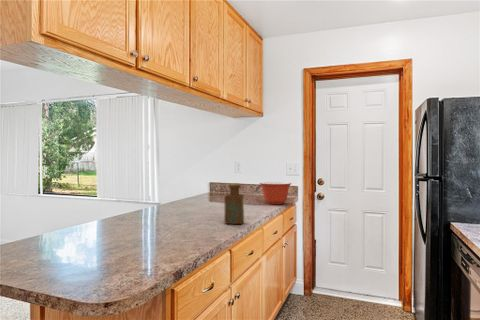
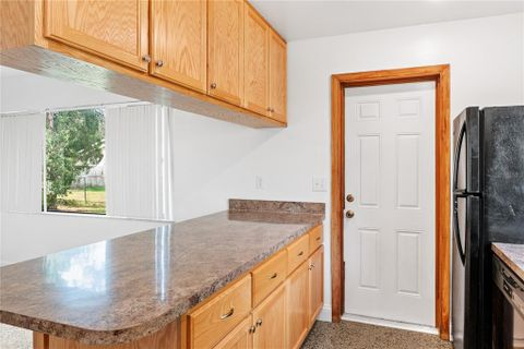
- bottle [224,182,245,225]
- mixing bowl [259,181,292,205]
